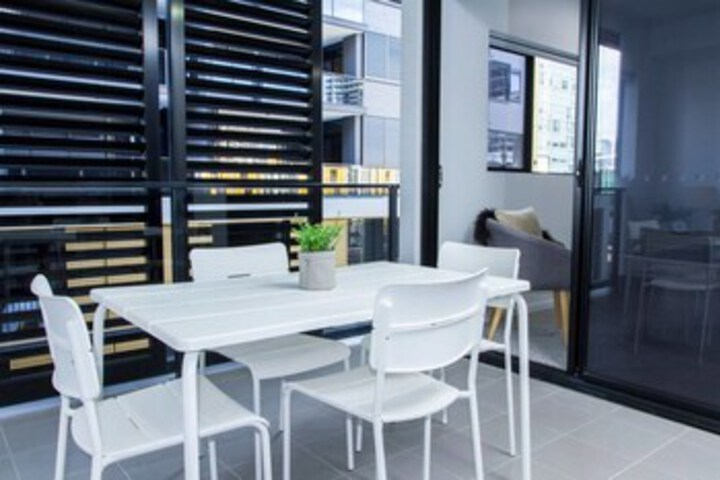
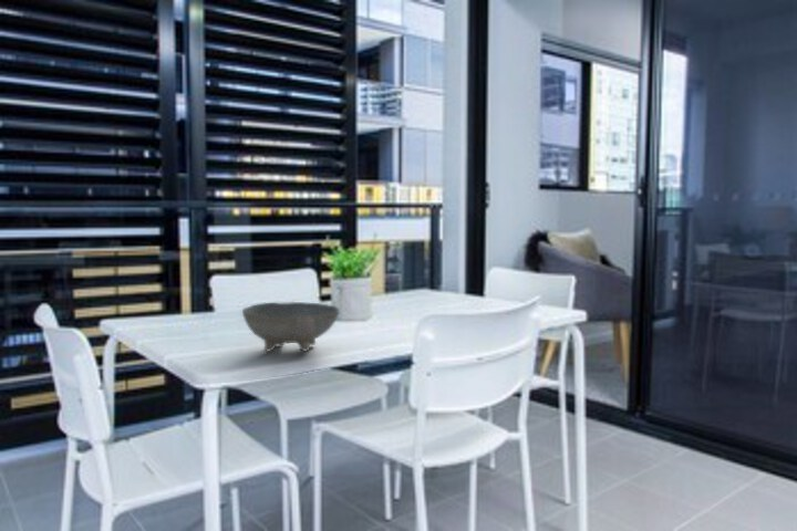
+ bowl [241,301,341,352]
